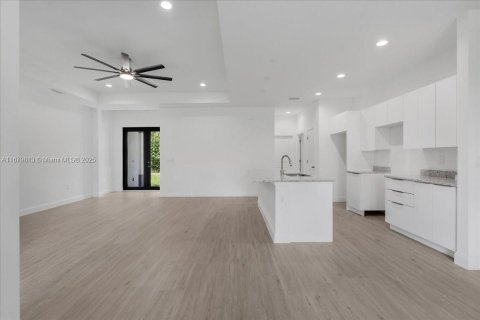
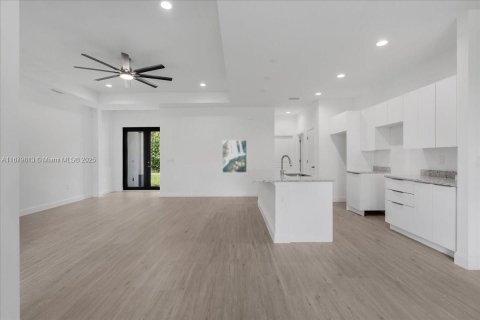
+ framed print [221,139,248,174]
